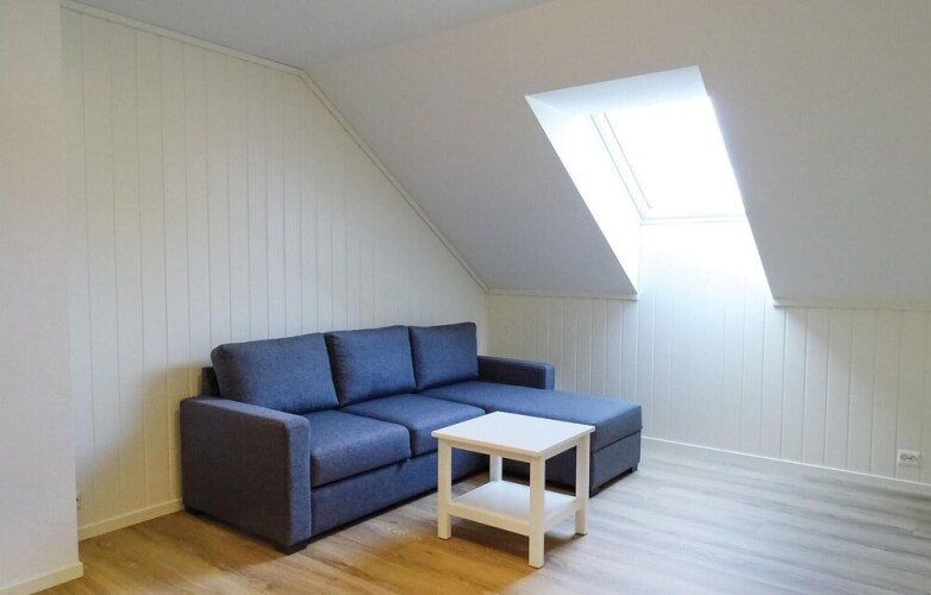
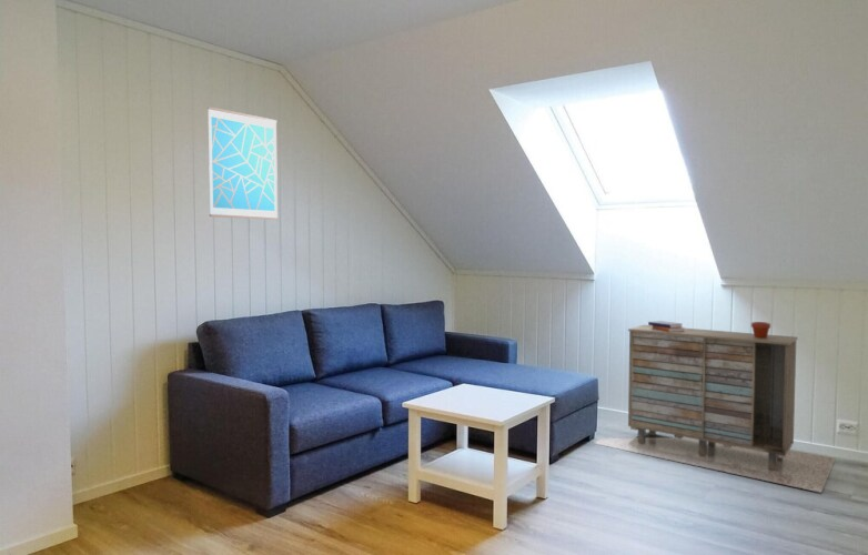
+ dresser [593,320,837,494]
+ wall art [206,105,279,221]
